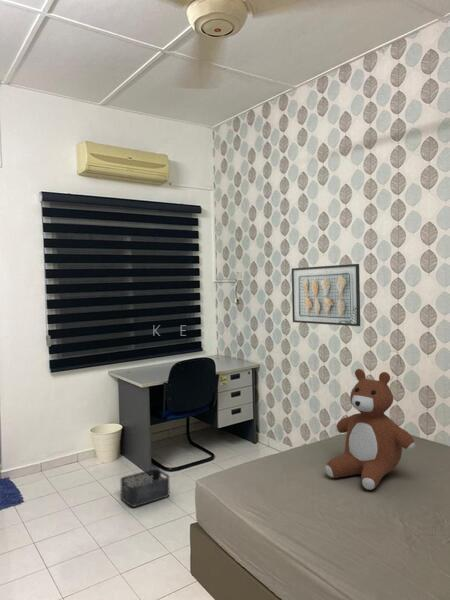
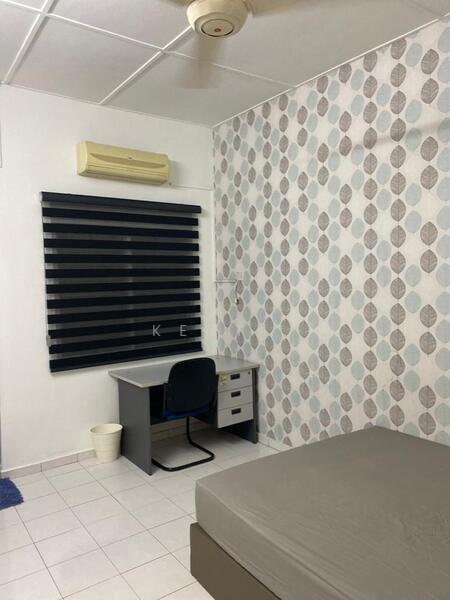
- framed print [291,263,361,327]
- teddy bear [324,368,416,491]
- storage bin [119,468,171,508]
